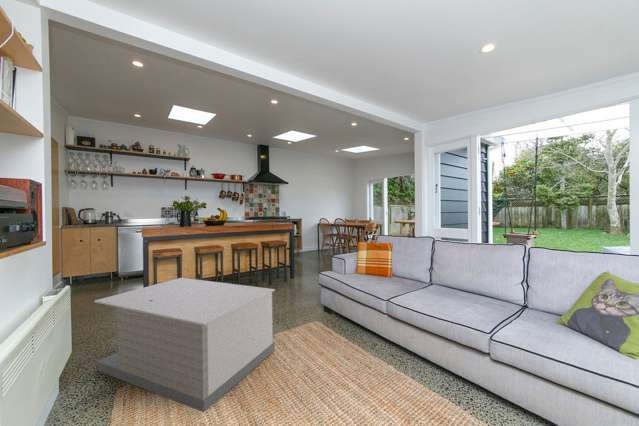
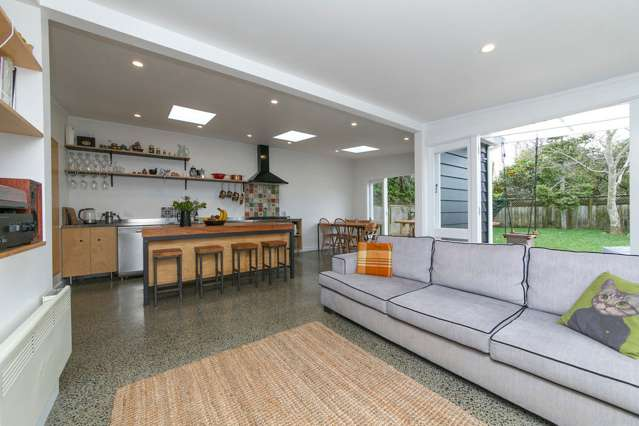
- coffee table [93,277,276,413]
